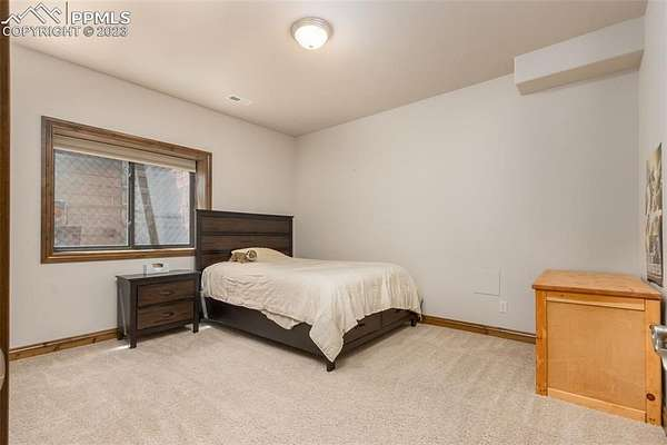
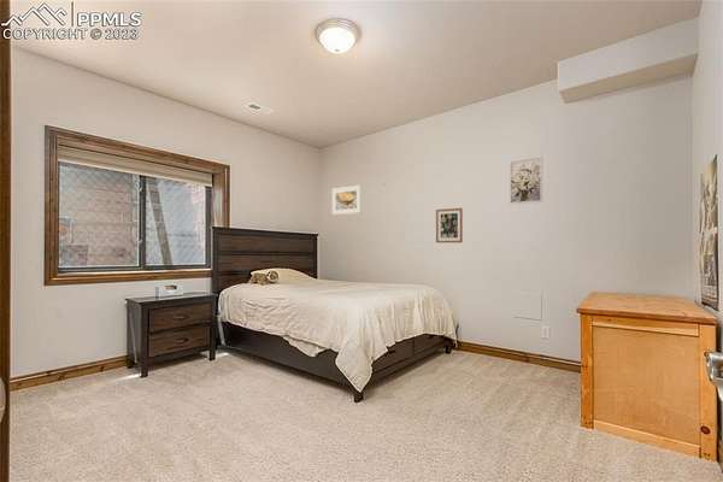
+ wall art [509,155,543,205]
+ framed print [331,184,363,216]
+ wall art [435,207,464,243]
